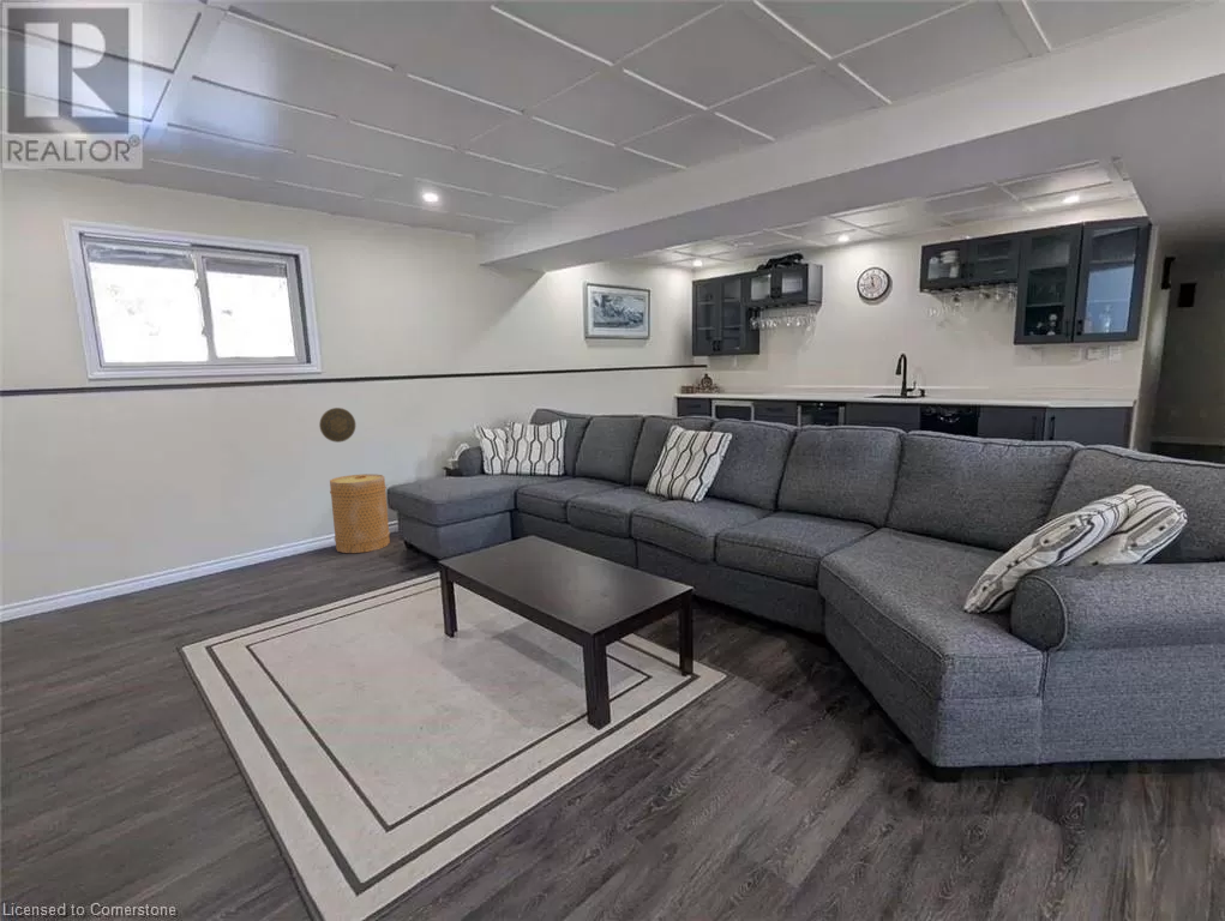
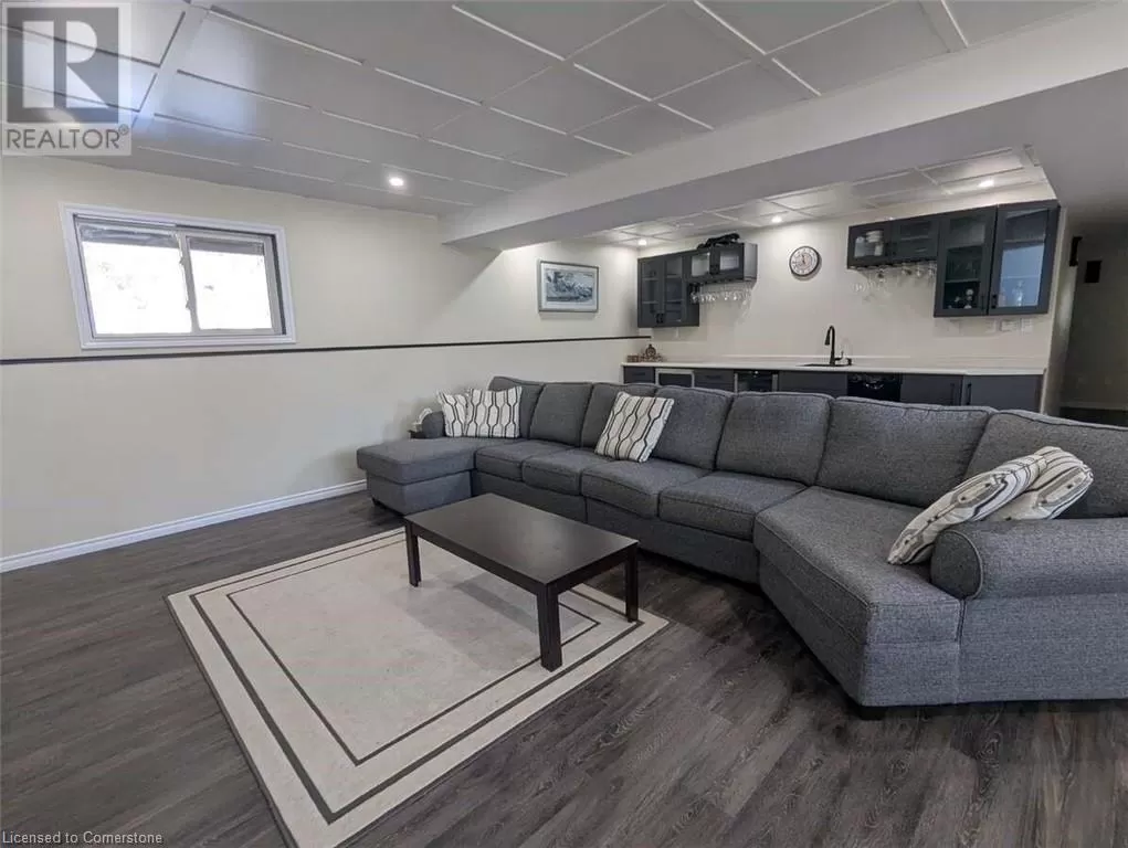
- basket [329,472,391,554]
- decorative plate [318,407,356,444]
